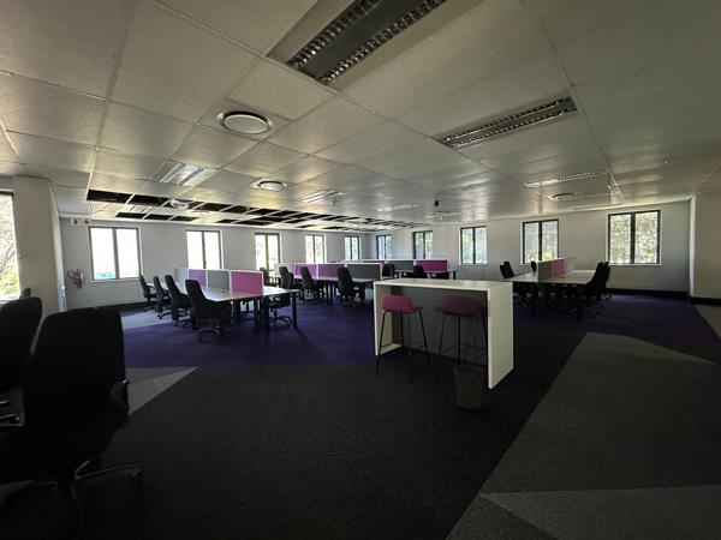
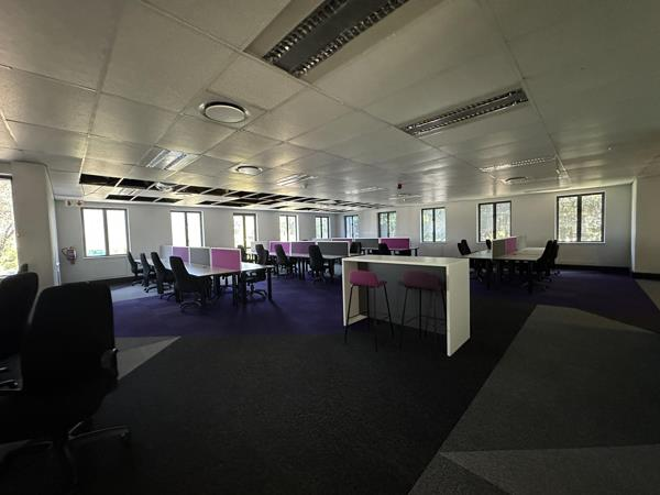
- wastebasket [453,364,485,410]
